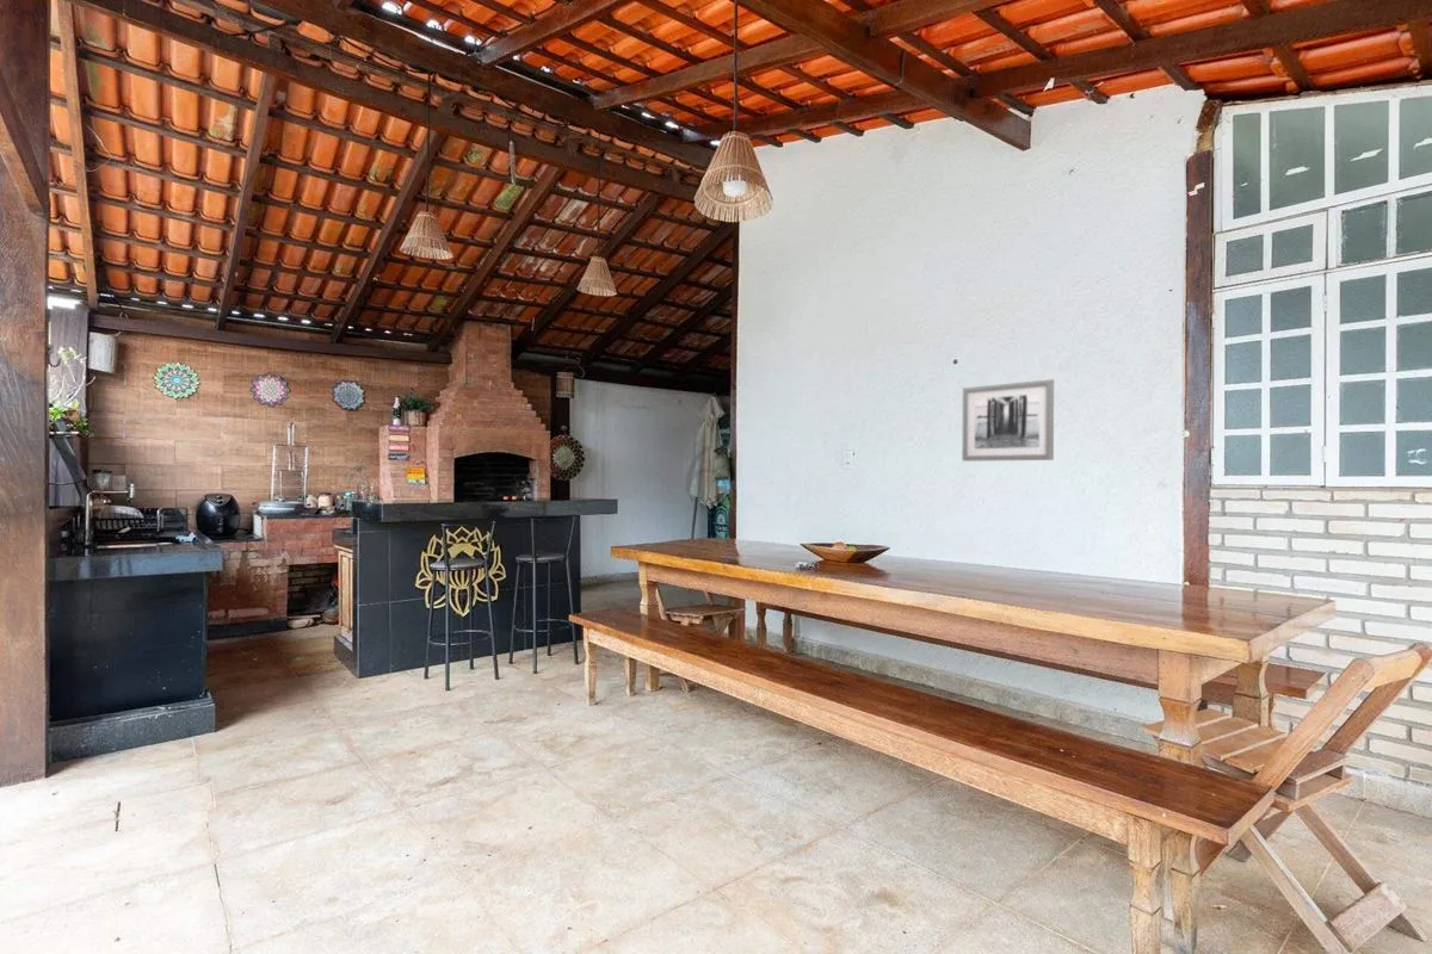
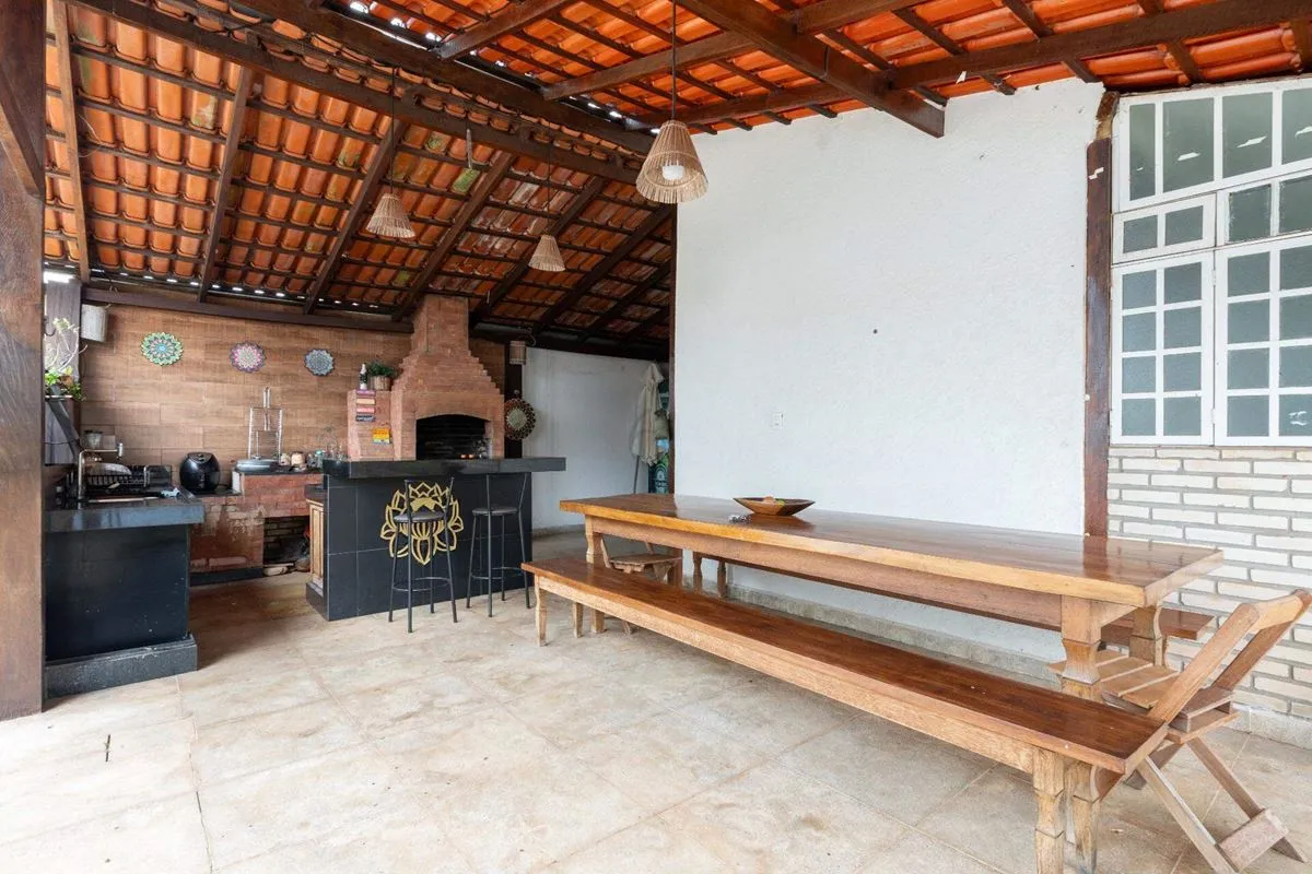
- wall art [961,378,1055,463]
